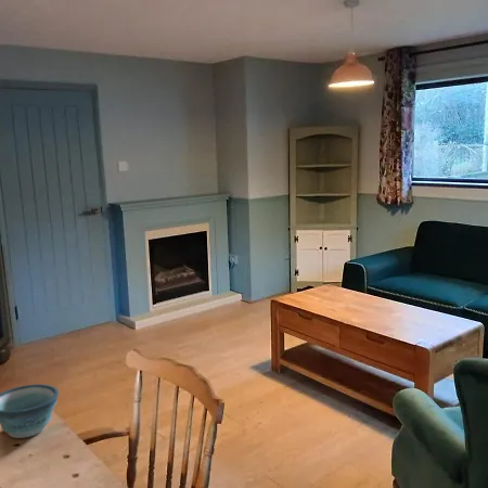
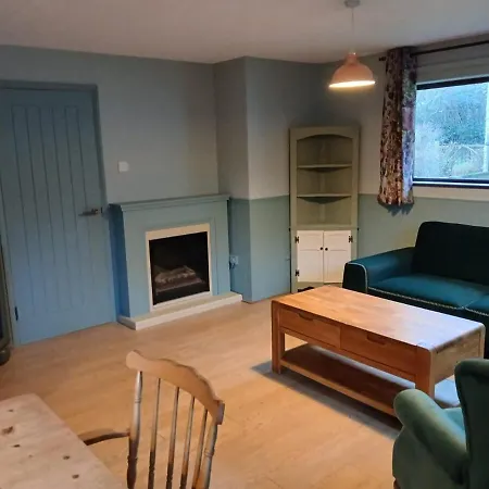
- bowl [0,383,60,439]
